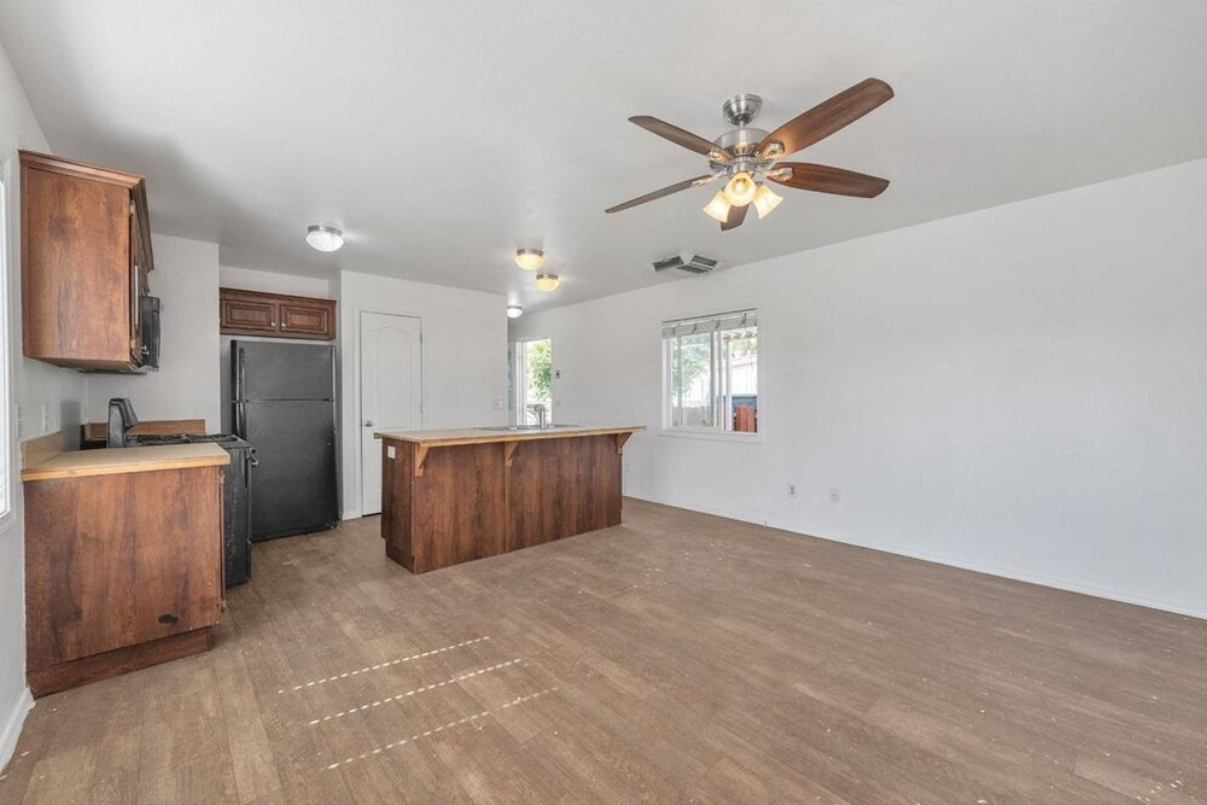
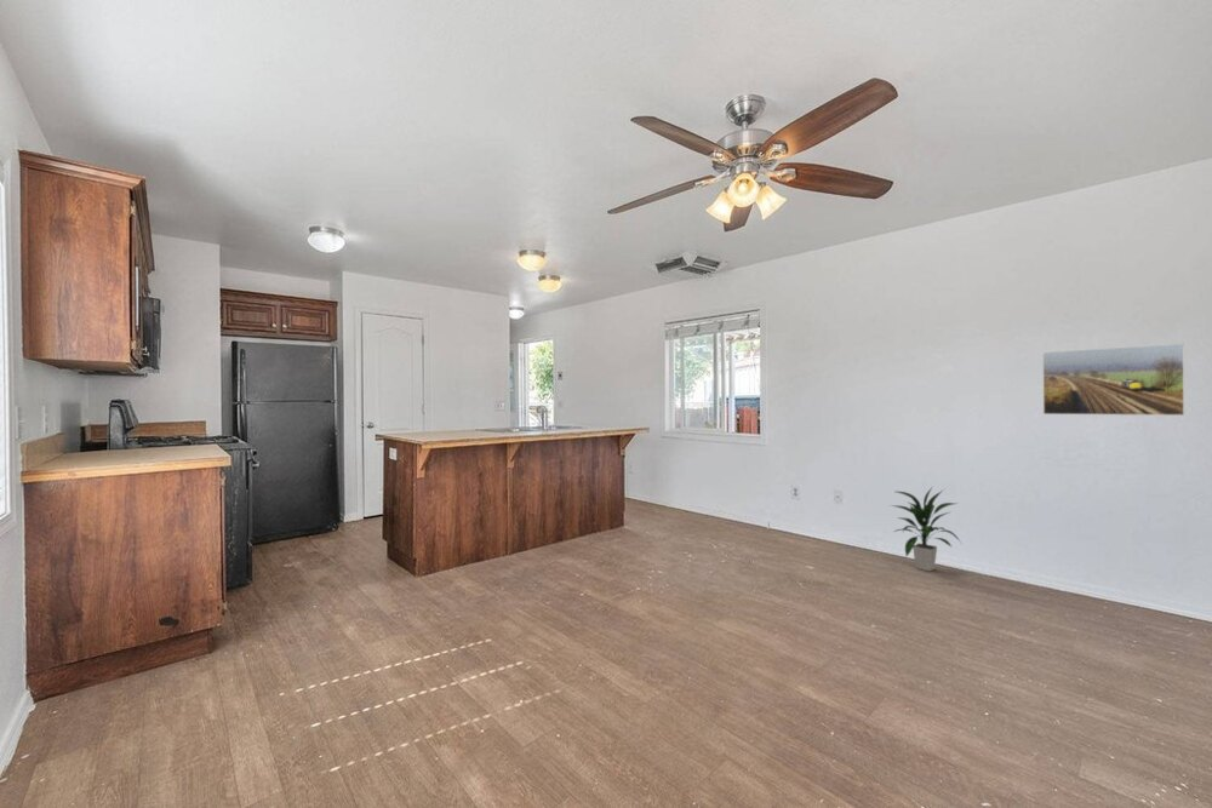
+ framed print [1041,342,1185,417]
+ indoor plant [890,485,962,573]
